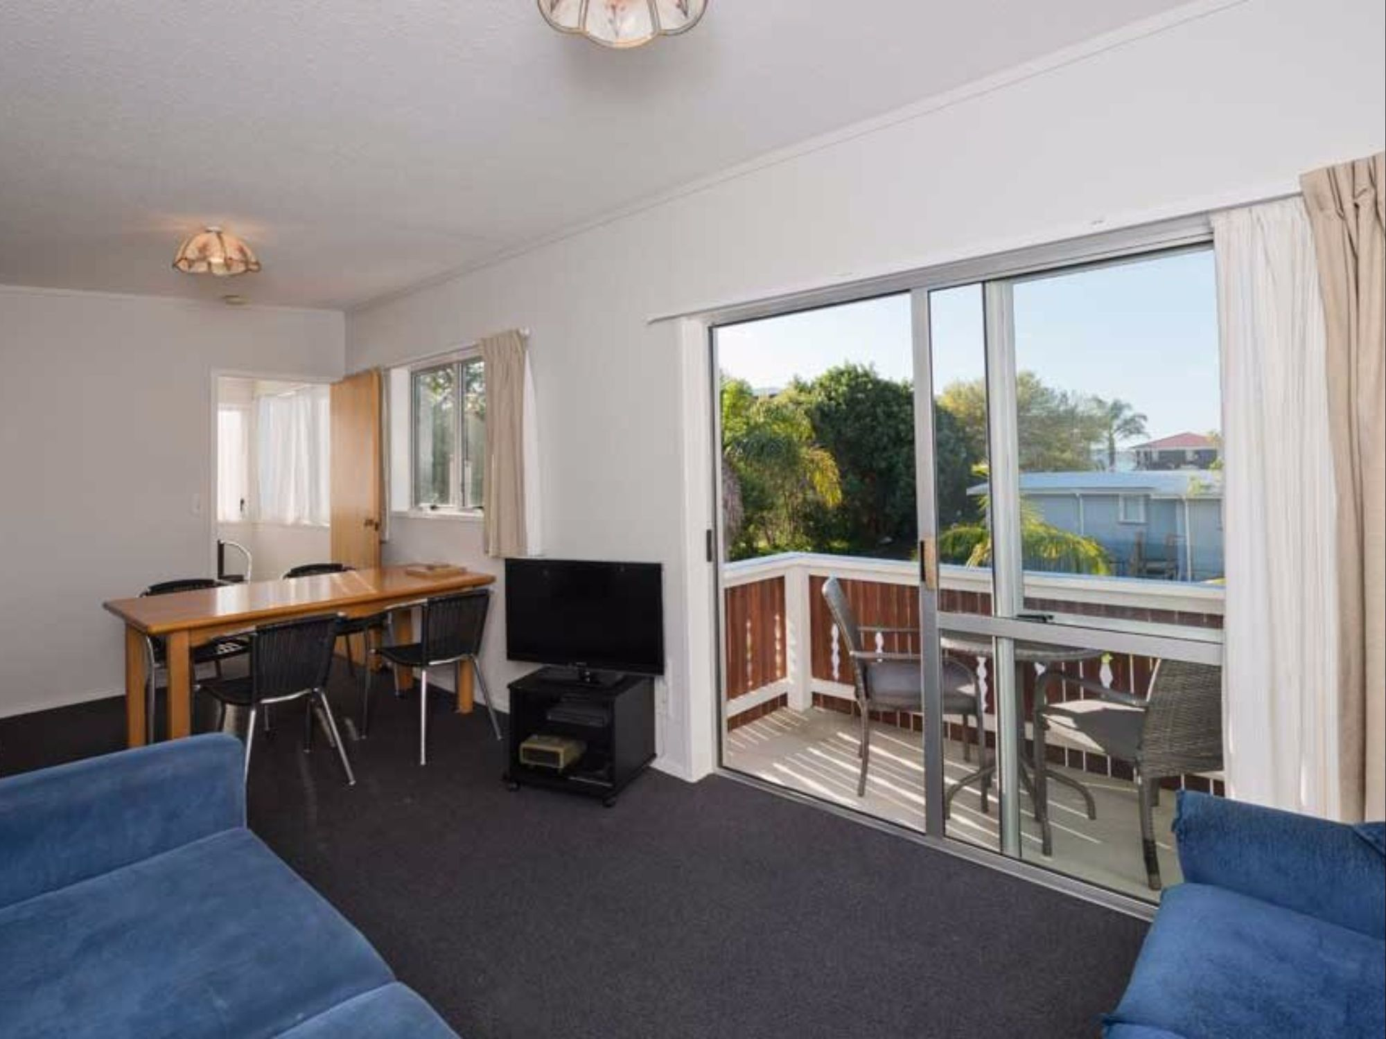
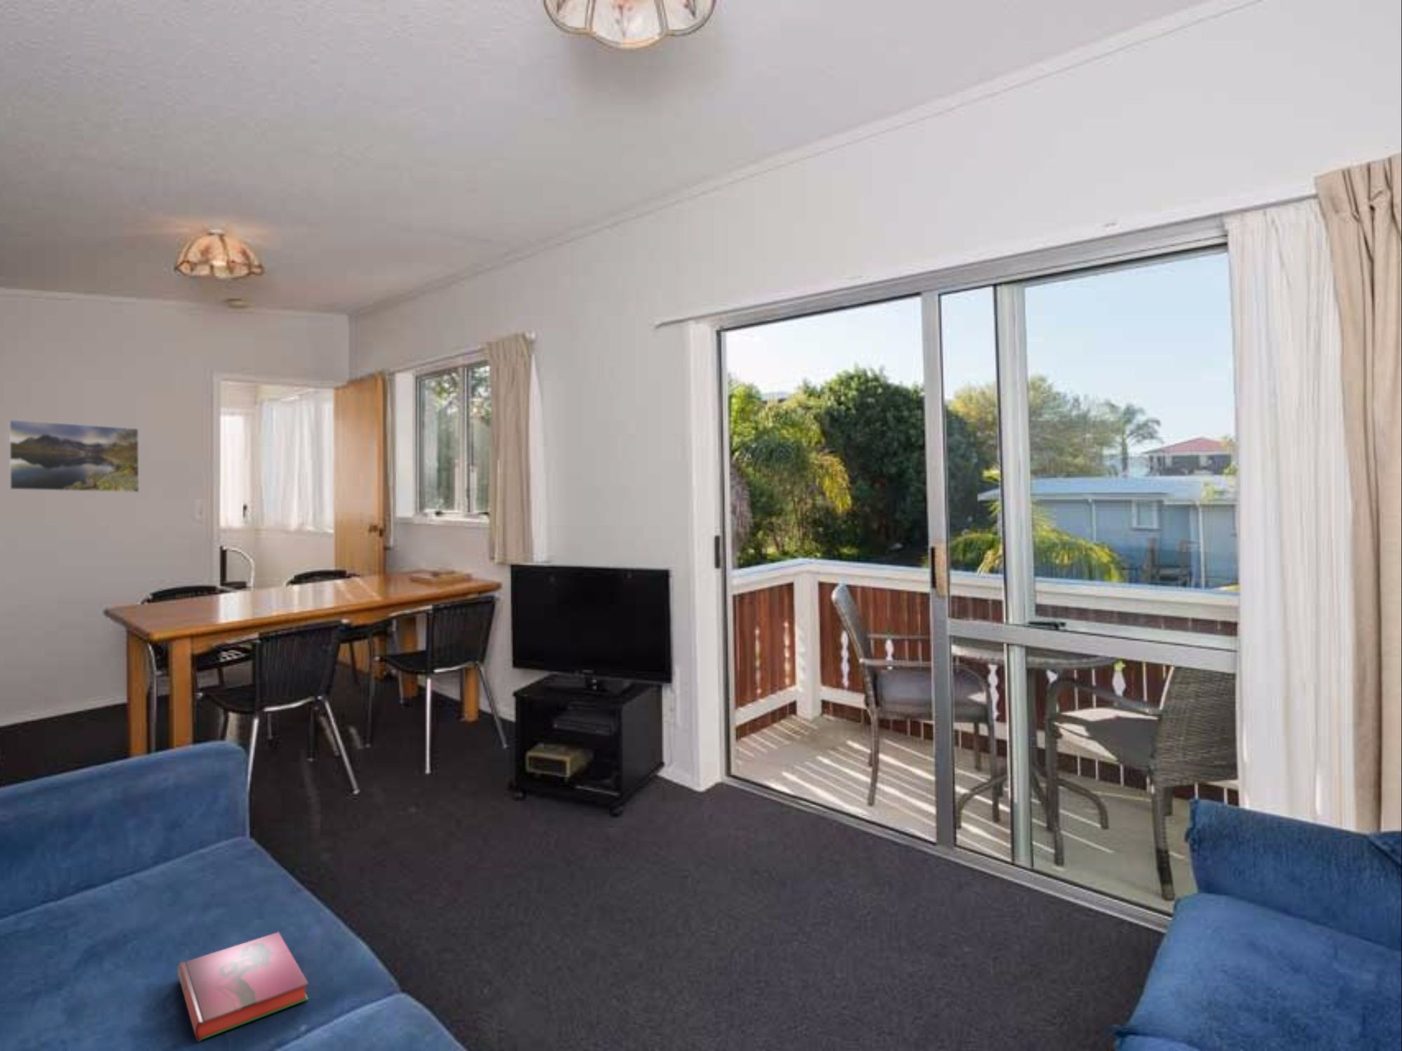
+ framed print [8,420,140,493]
+ hardback book [178,931,309,1042]
